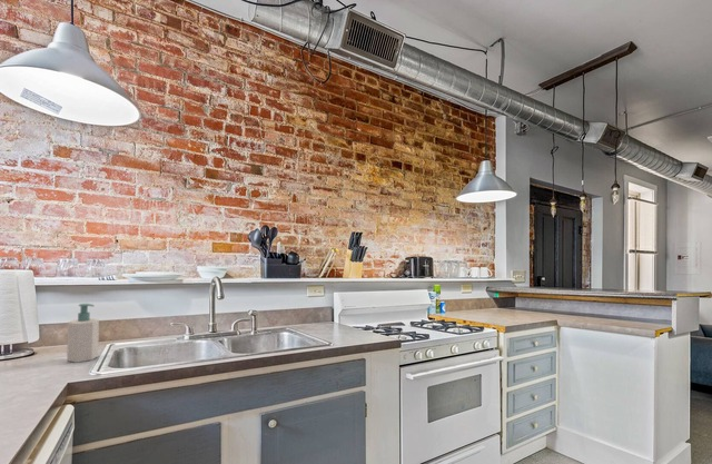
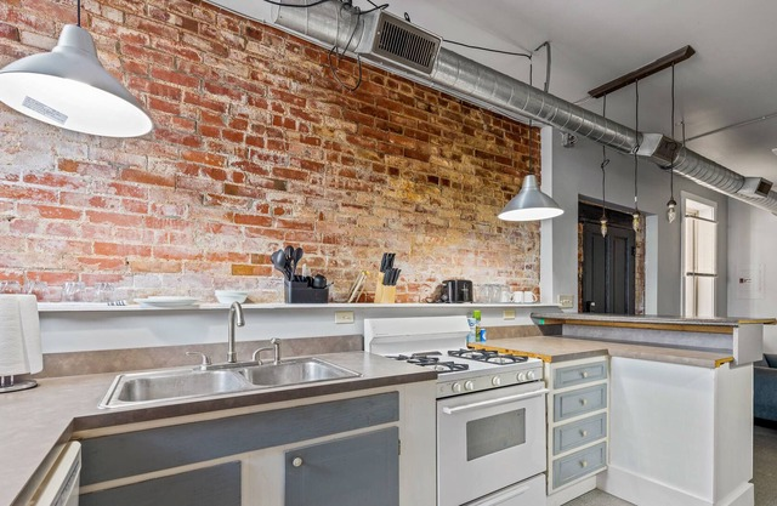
- soap bottle [66,303,100,364]
